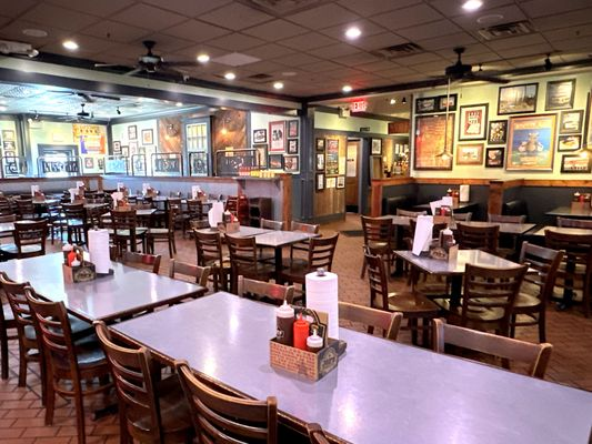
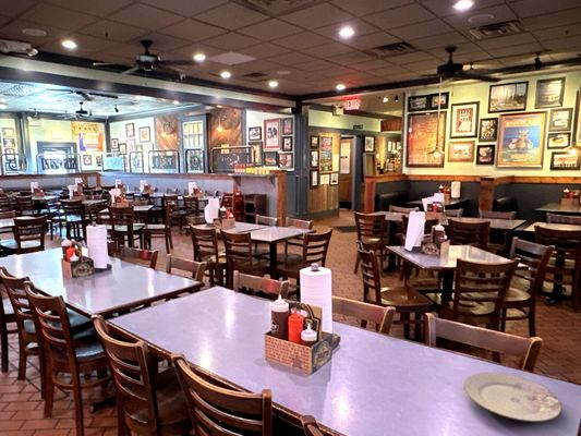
+ plate [463,372,562,423]
